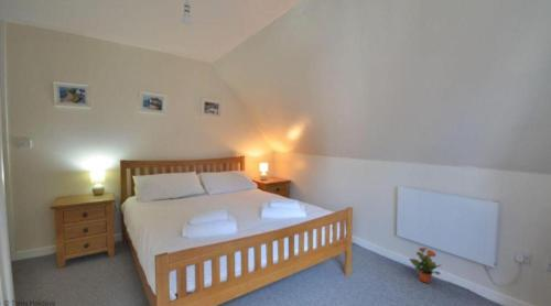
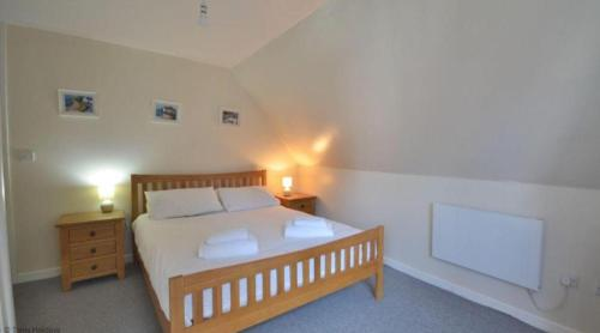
- potted plant [408,247,443,284]
